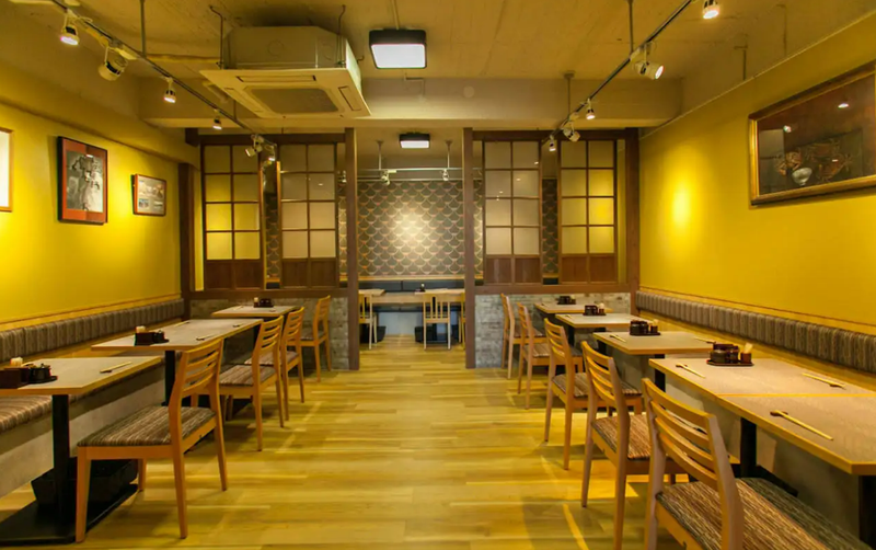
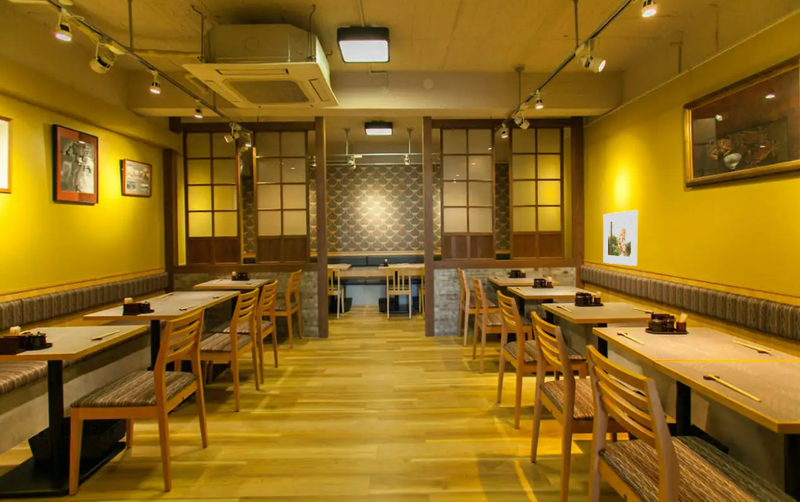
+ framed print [602,209,639,267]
